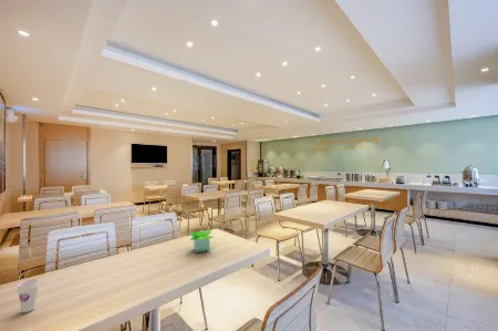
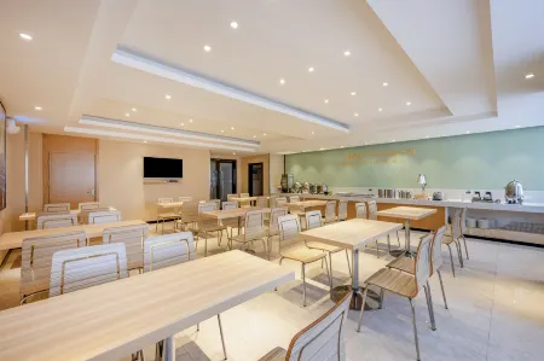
- potted plant [188,228,214,254]
- cup [15,278,40,313]
